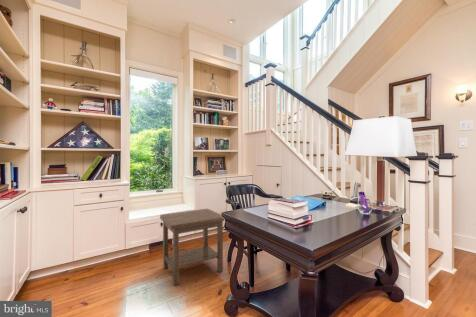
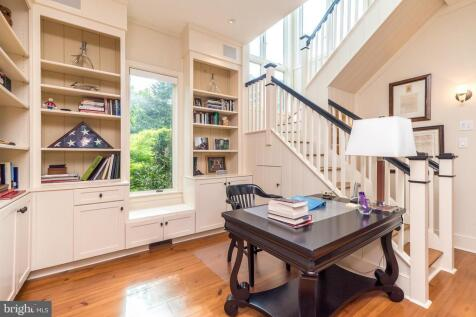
- side table [159,208,226,287]
